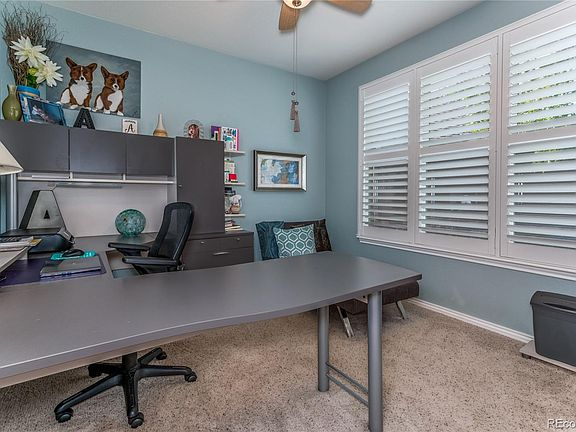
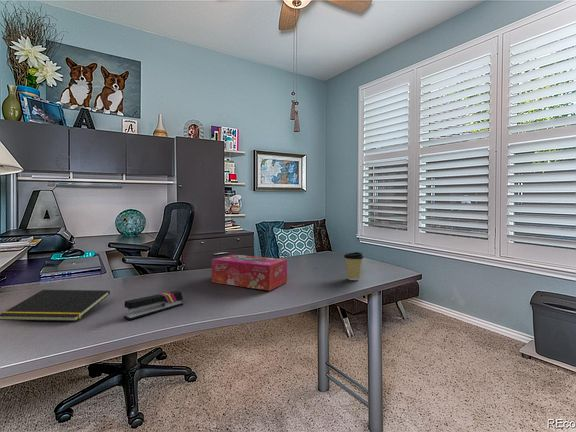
+ coffee cup [343,251,365,281]
+ tissue box [211,254,288,292]
+ stapler [123,290,184,321]
+ notepad [0,289,111,322]
